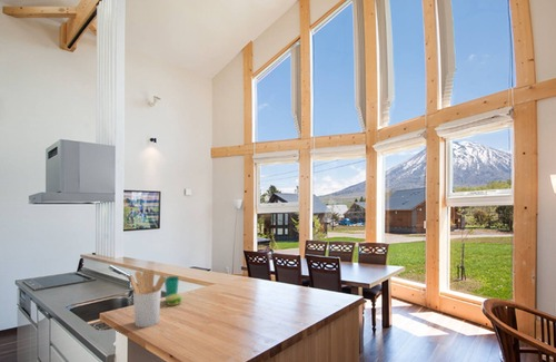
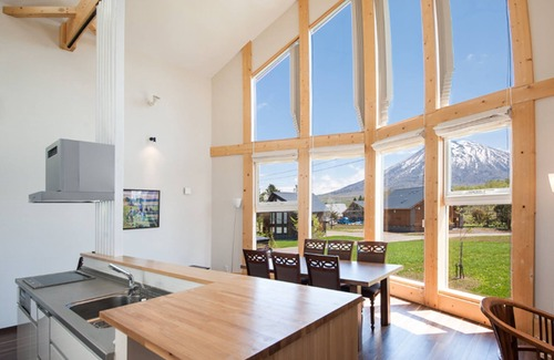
- cup [163,275,183,306]
- utensil holder [129,270,167,329]
